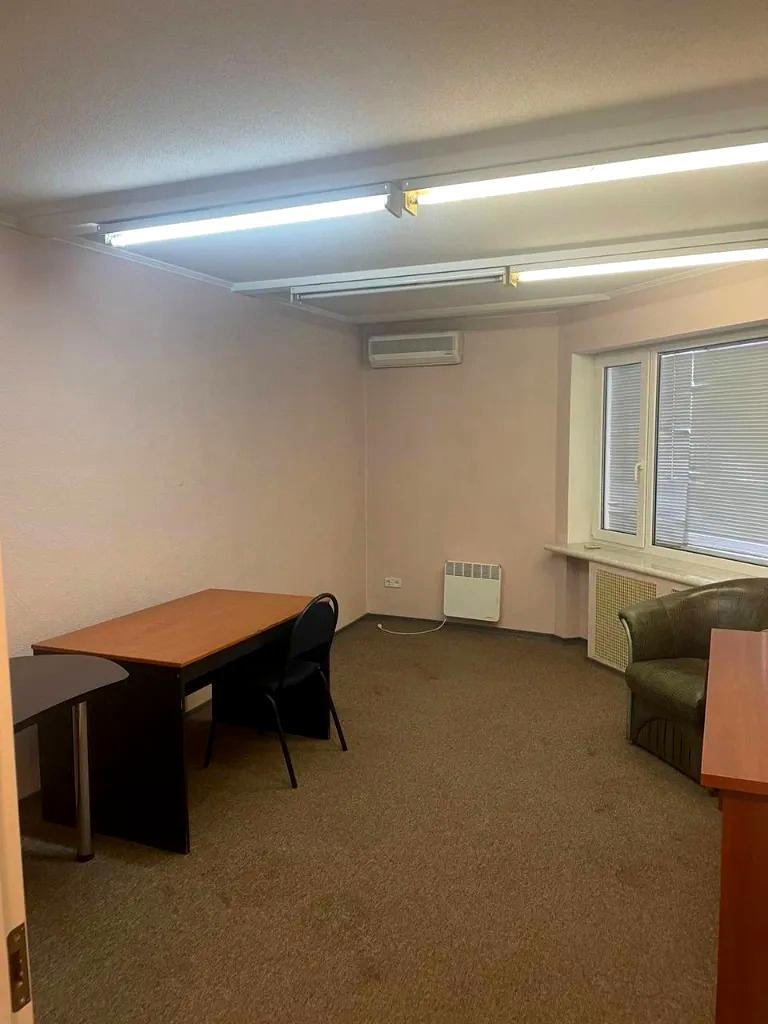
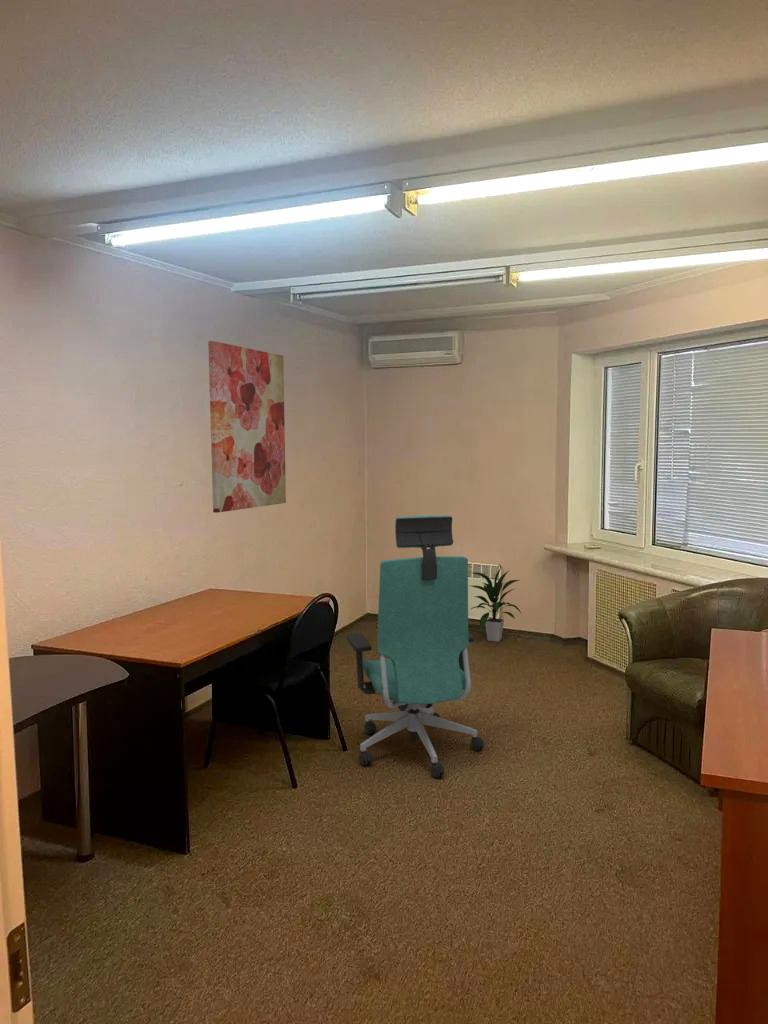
+ wall art [207,340,287,514]
+ indoor plant [470,567,523,643]
+ chair [345,514,485,778]
